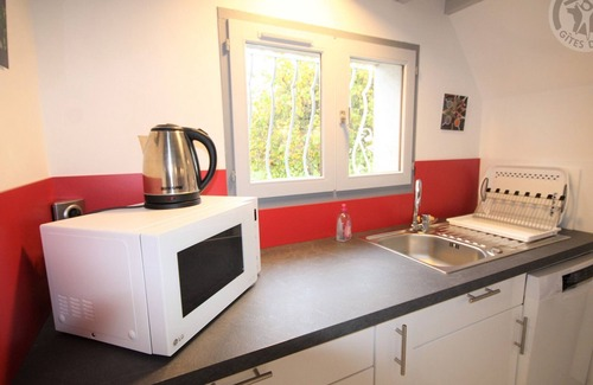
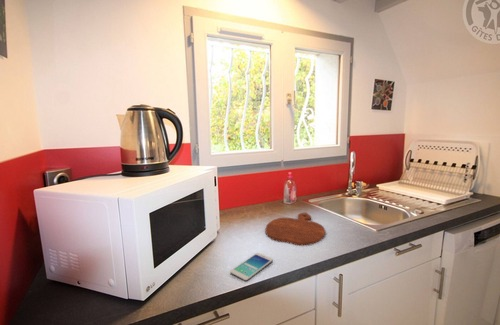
+ cutting board [265,211,326,246]
+ smartphone [229,252,274,283]
